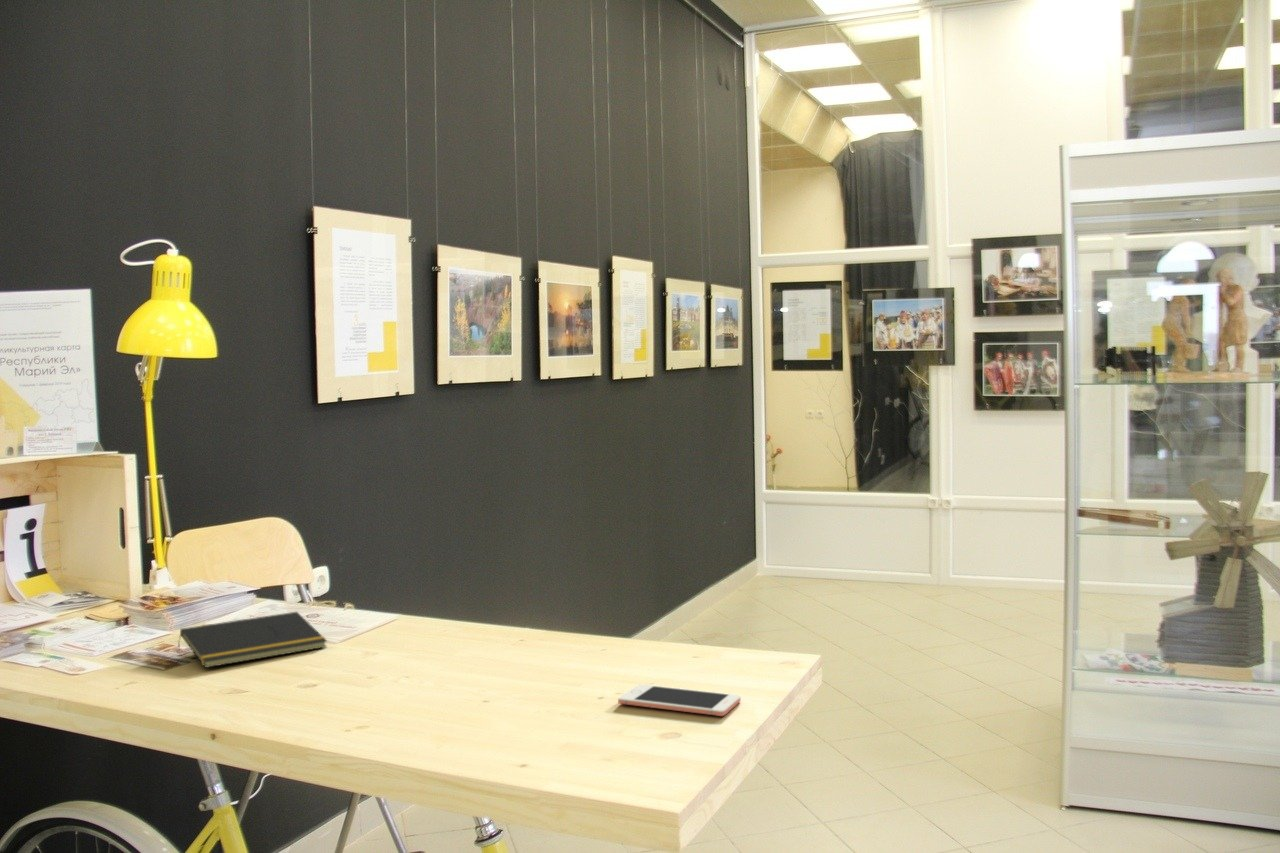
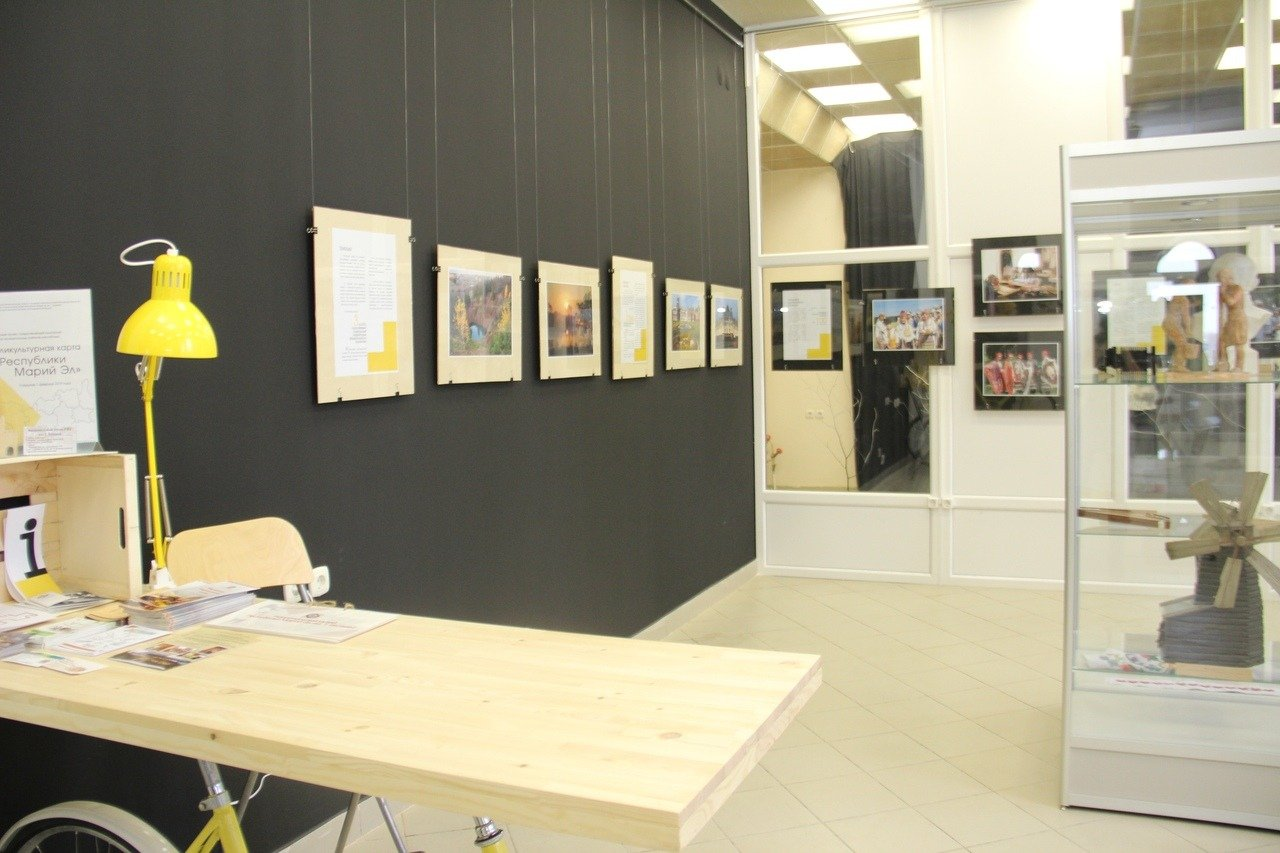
- notepad [177,611,328,669]
- cell phone [617,683,742,717]
